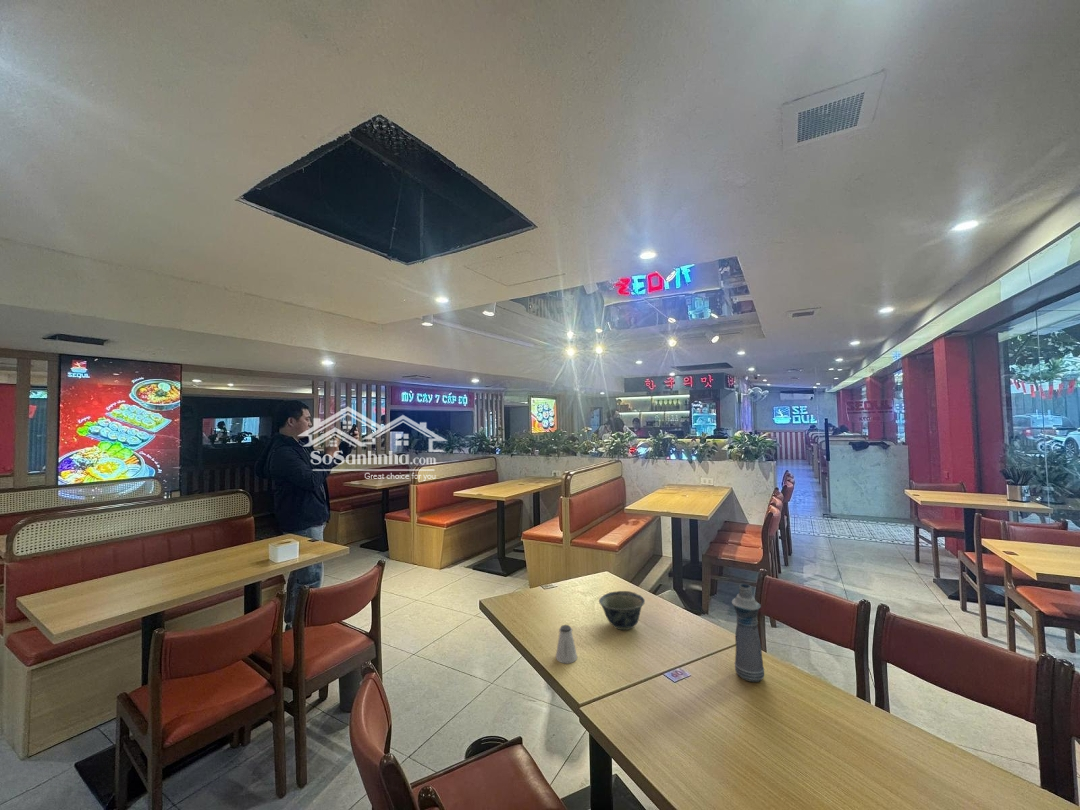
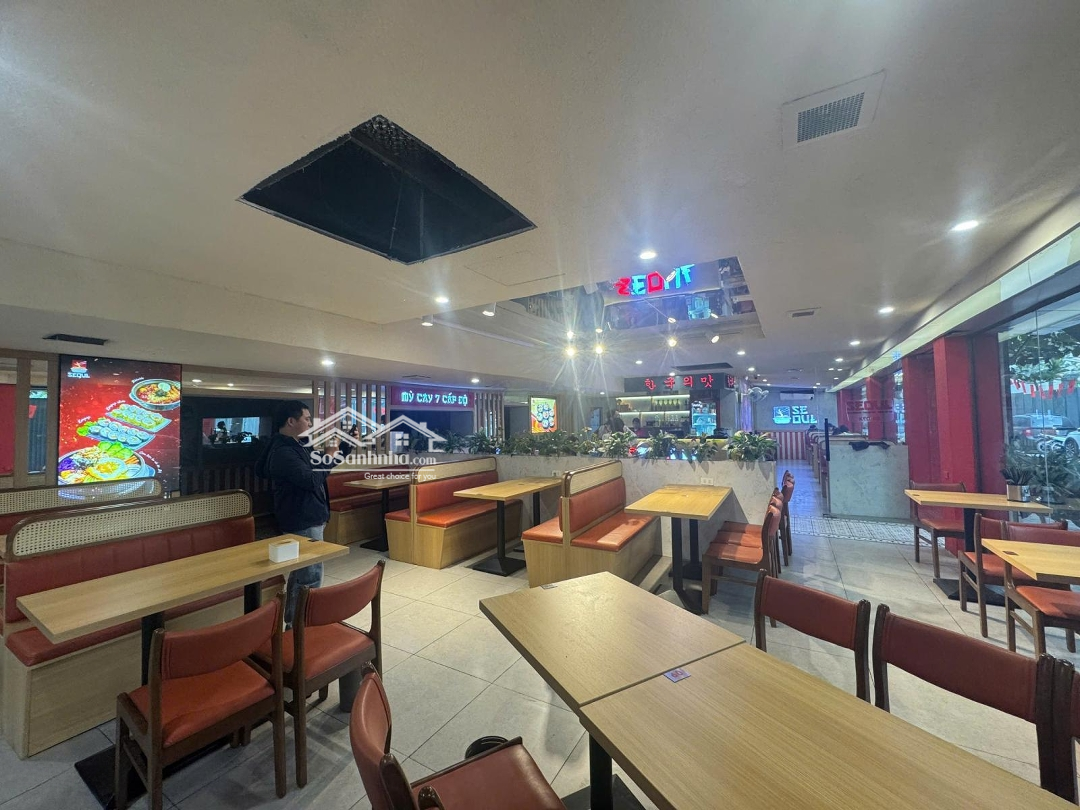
- bowl [598,590,646,631]
- bottle [731,583,765,683]
- saltshaker [555,624,578,665]
